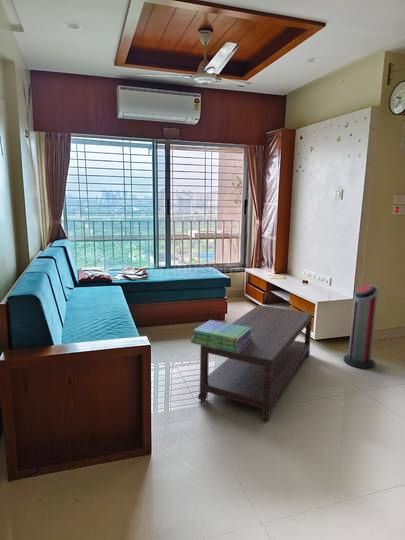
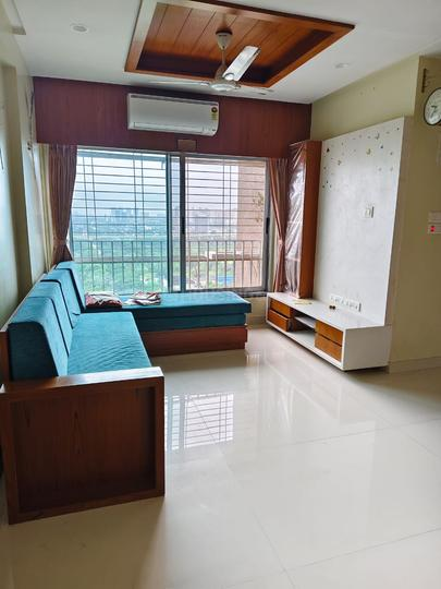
- coffee table [197,304,313,422]
- stack of books [190,319,253,353]
- air purifier [343,283,379,370]
